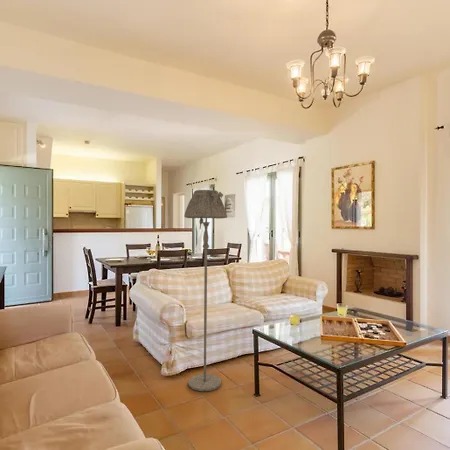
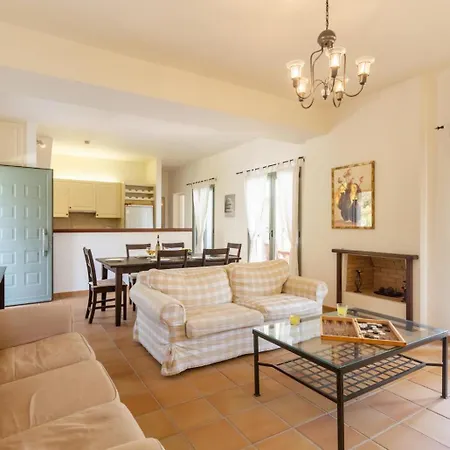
- floor lamp [183,189,228,392]
